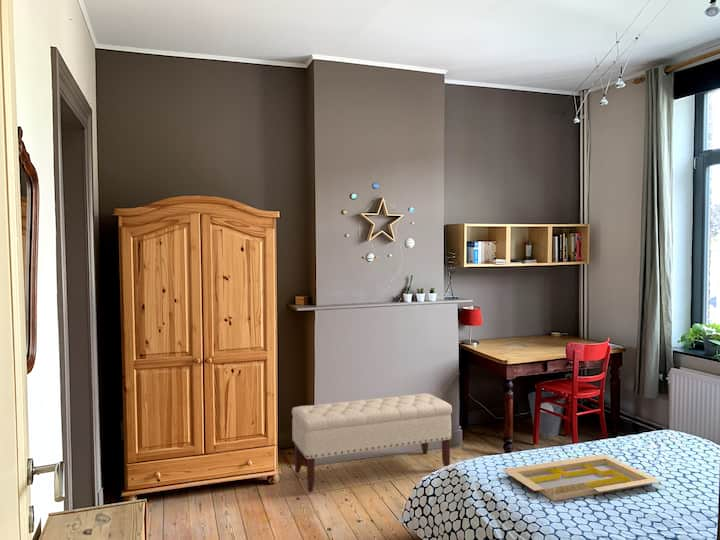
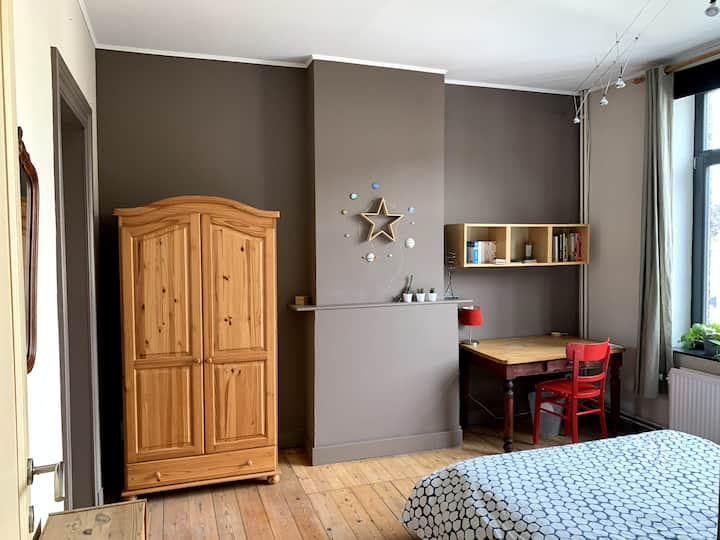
- bench [291,392,453,493]
- serving tray [501,453,662,502]
